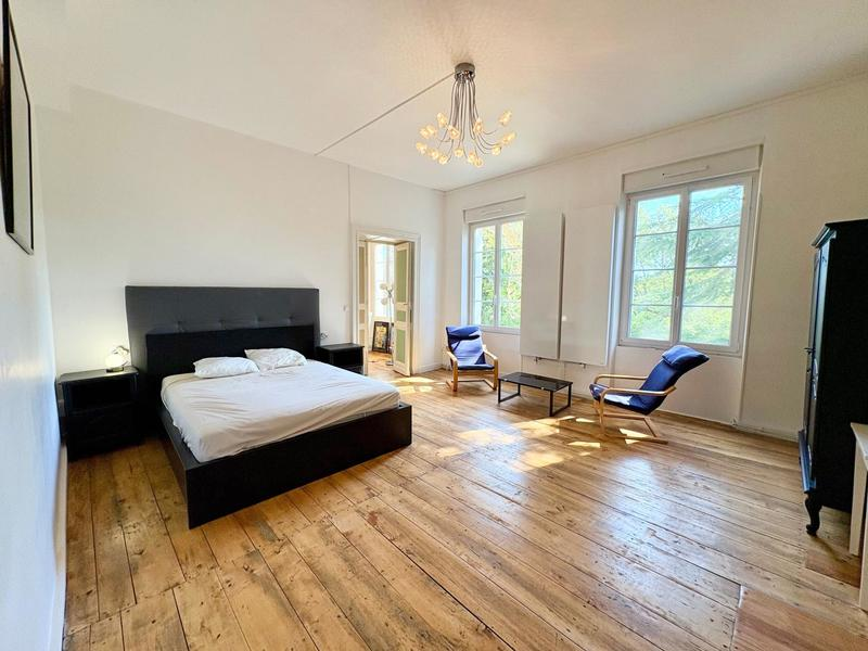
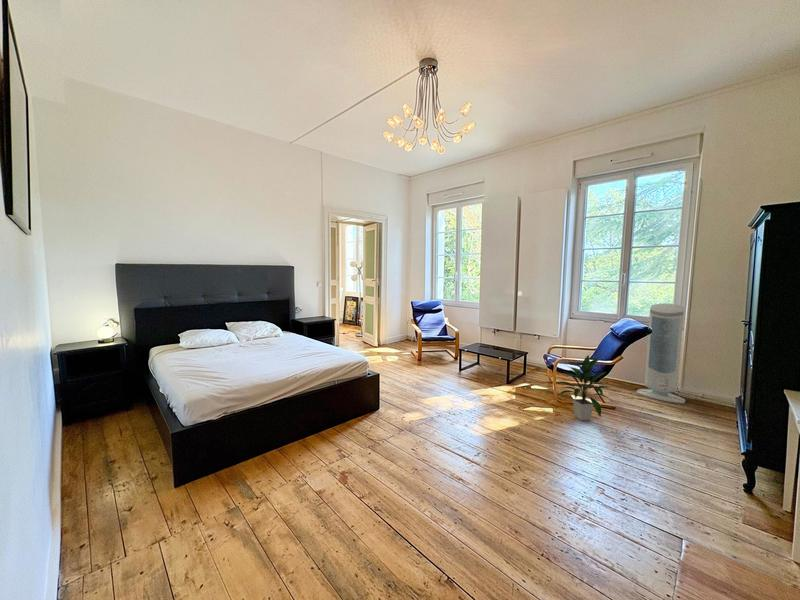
+ indoor plant [555,354,611,421]
+ air purifier [635,302,686,404]
